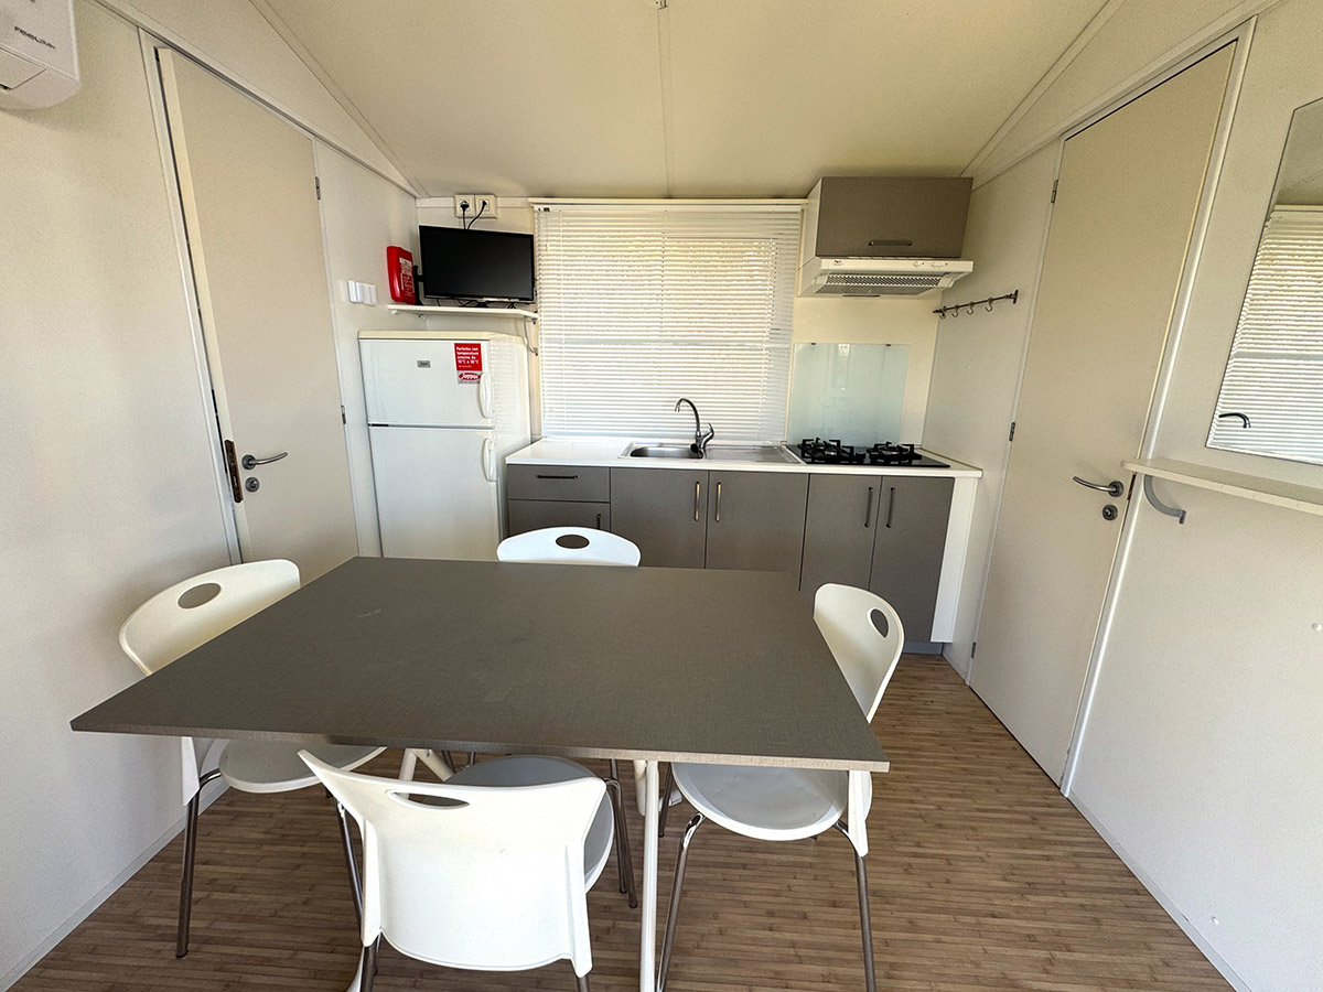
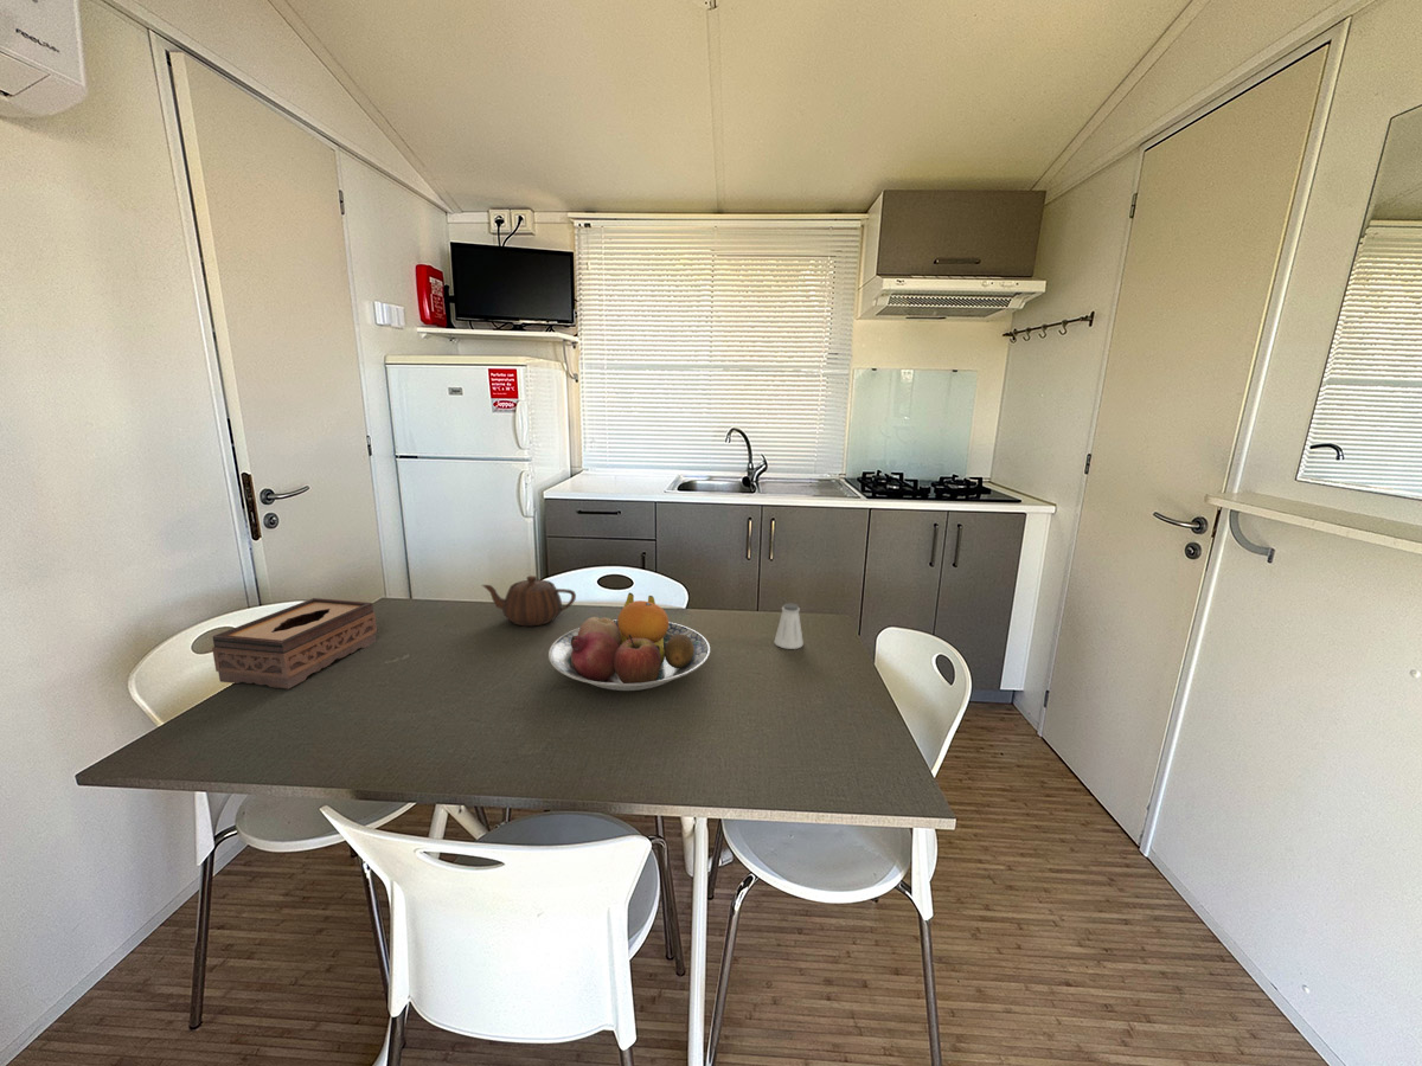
+ tissue box [211,597,378,691]
+ saltshaker [773,602,805,650]
+ teapot [481,574,577,627]
+ fruit bowl [547,591,711,692]
